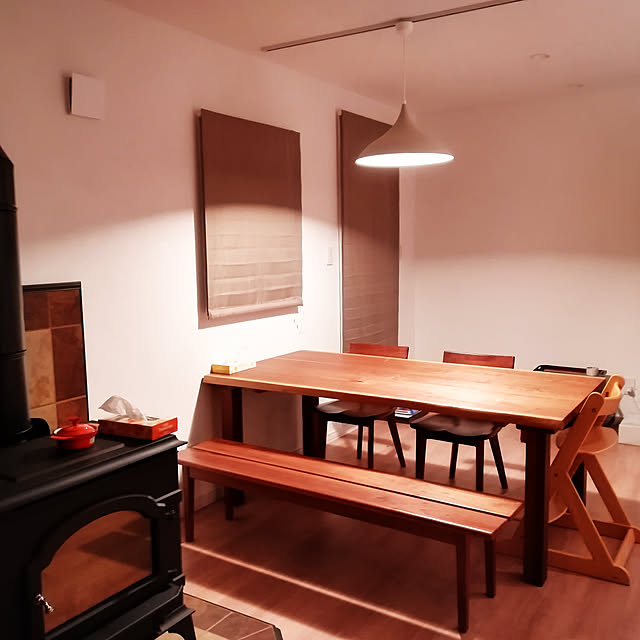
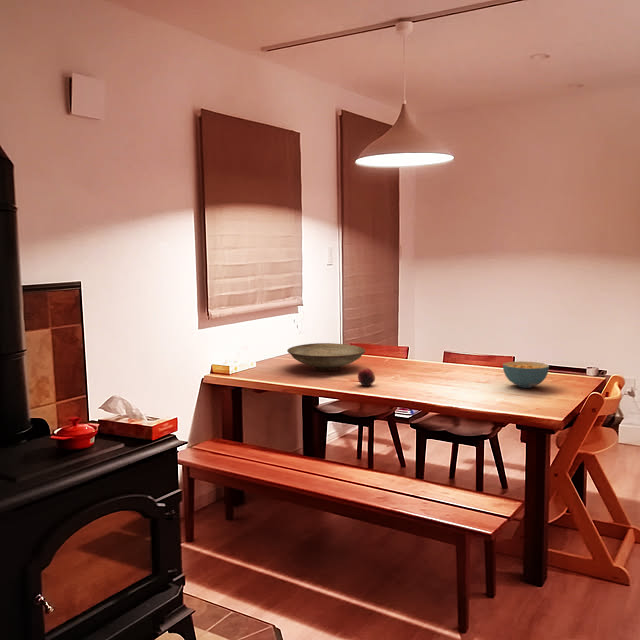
+ fruit [357,367,376,387]
+ cereal bowl [502,360,550,389]
+ decorative bowl [286,342,366,372]
